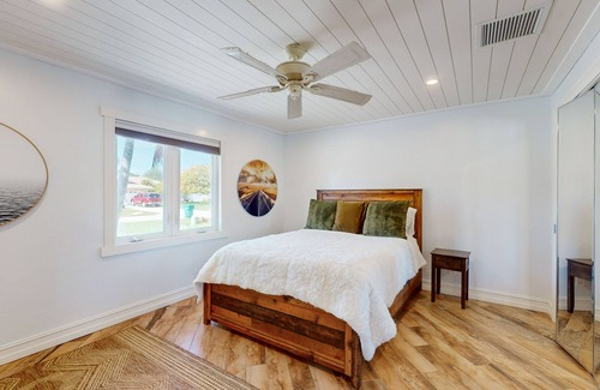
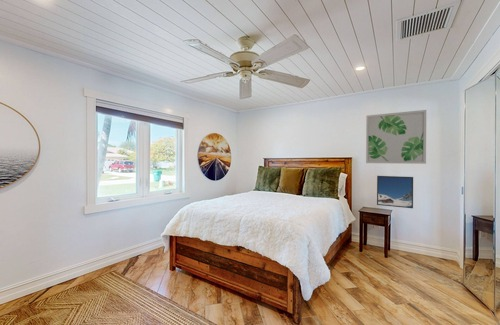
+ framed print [376,175,414,209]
+ wall art [365,109,427,165]
